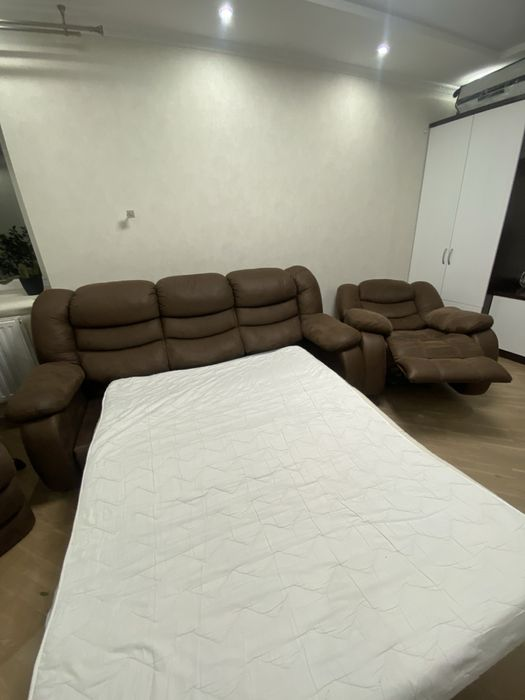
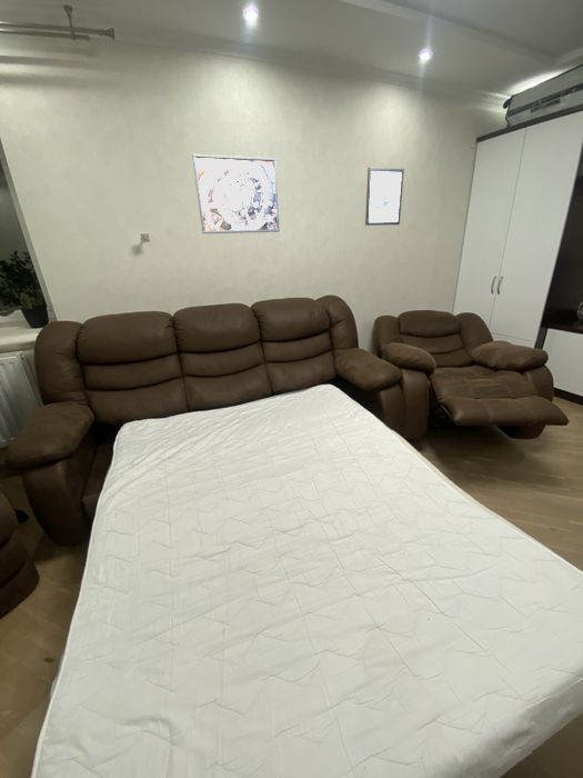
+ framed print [191,153,281,235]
+ wall art [364,167,405,227]
